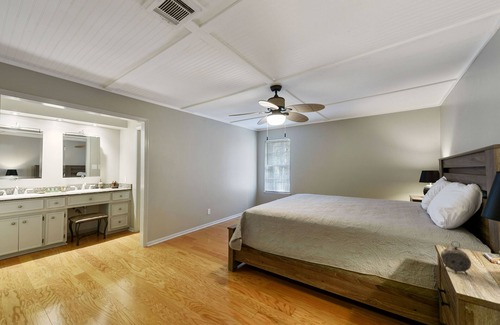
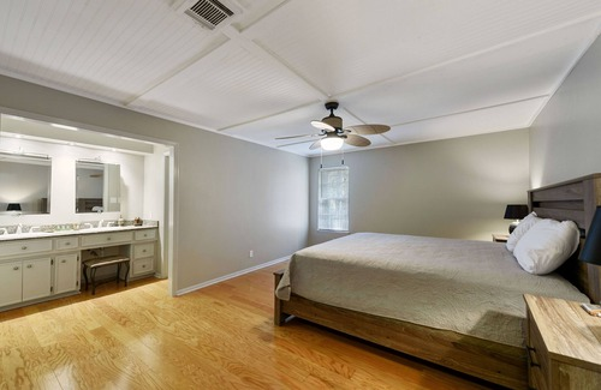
- alarm clock [440,240,472,275]
